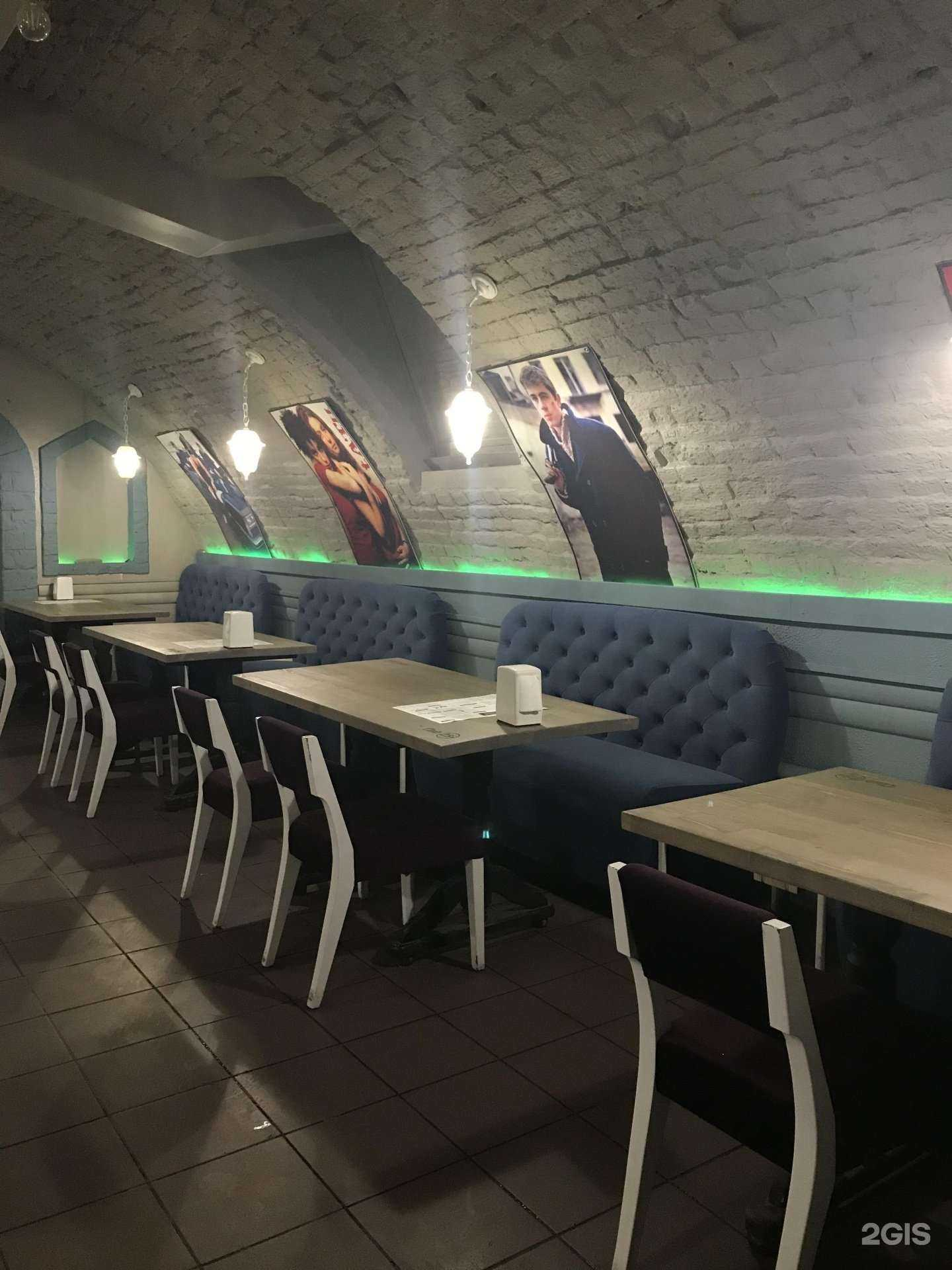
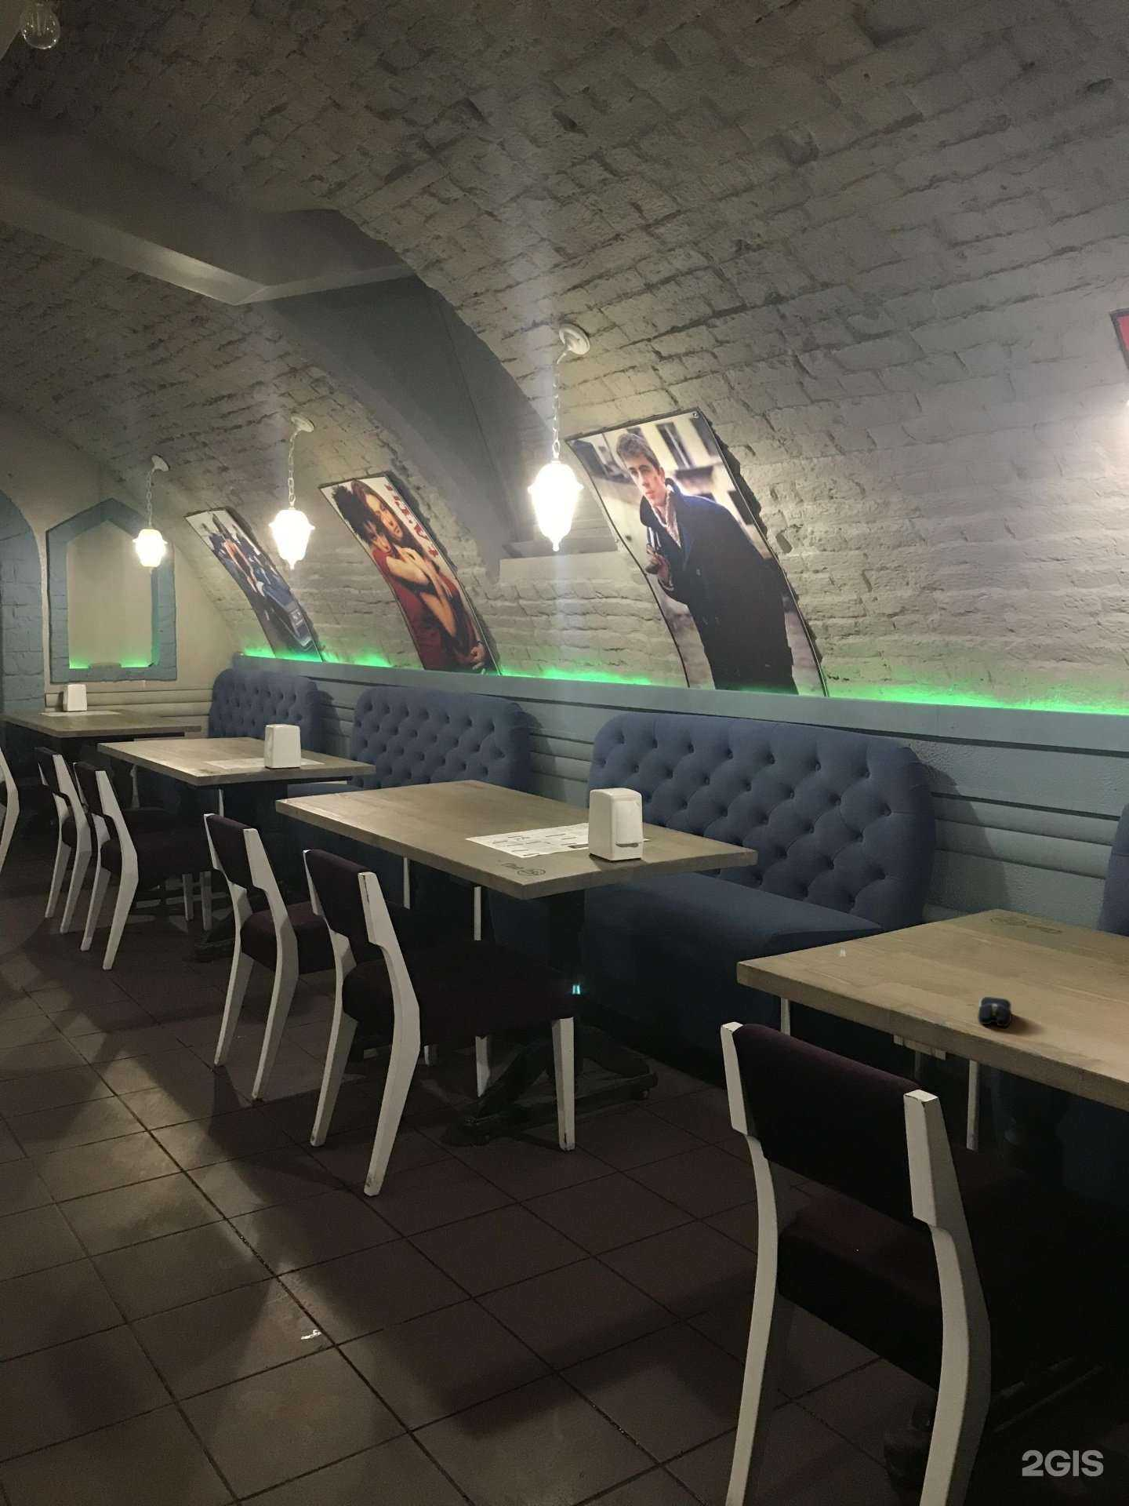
+ computer mouse [977,996,1012,1028]
